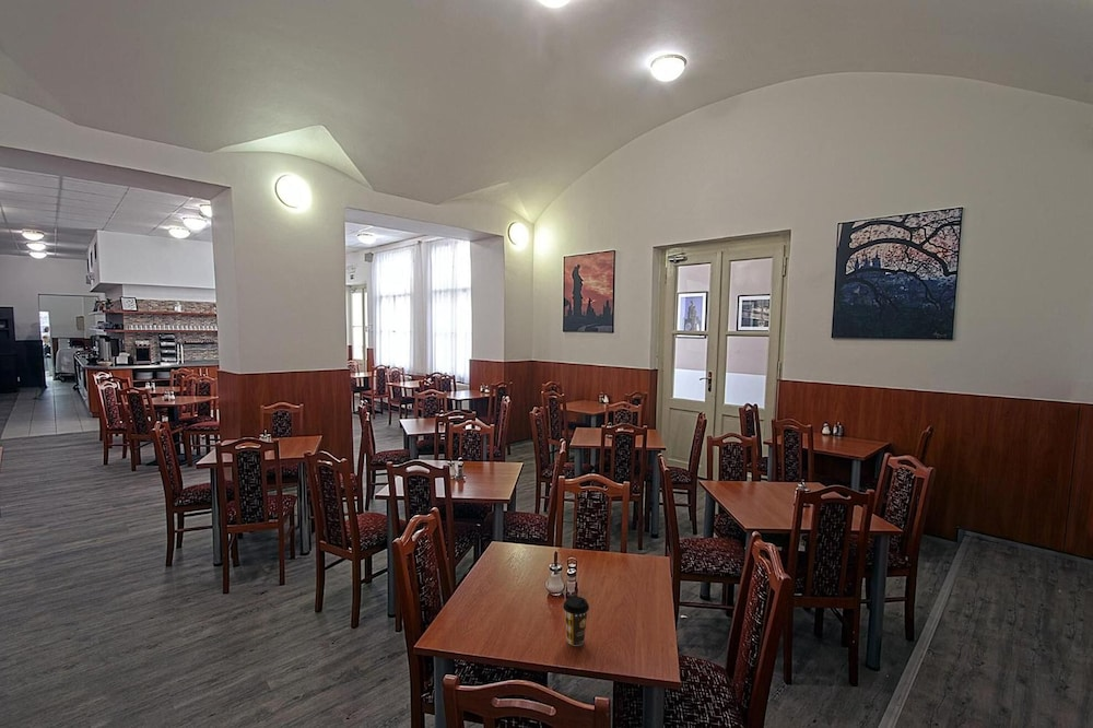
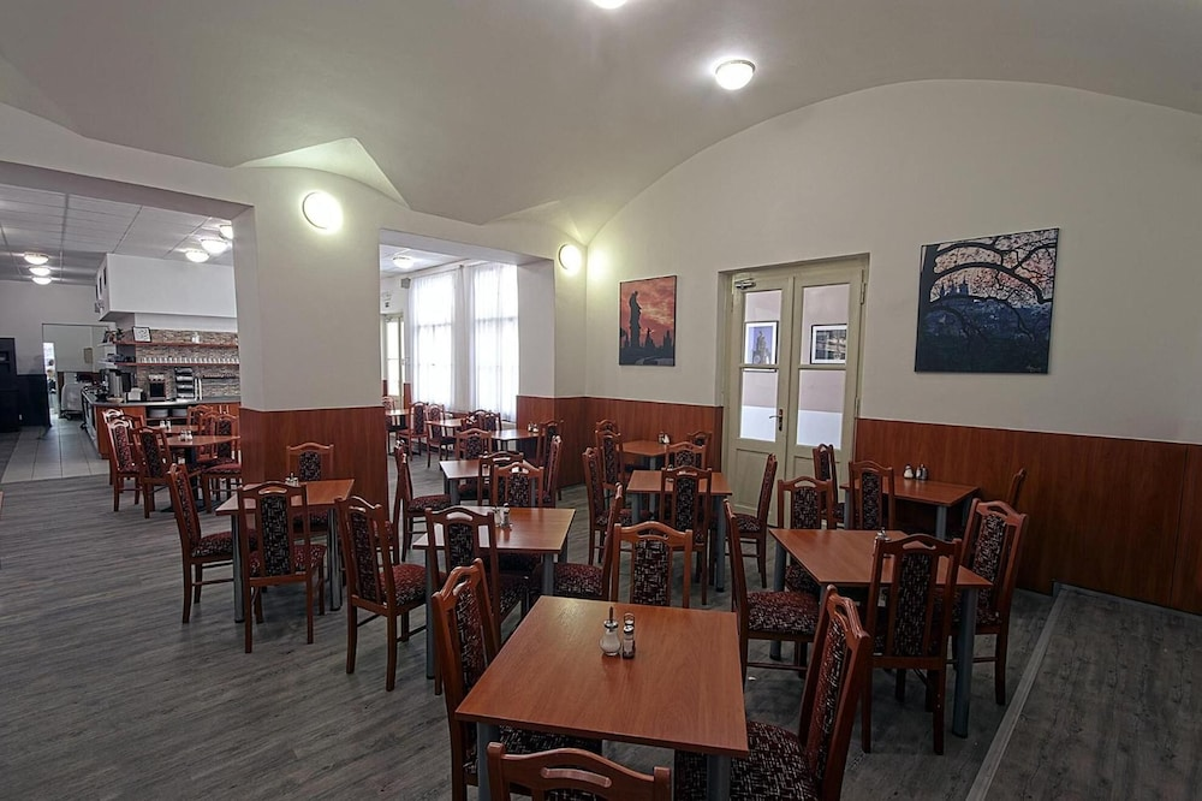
- coffee cup [562,596,590,647]
